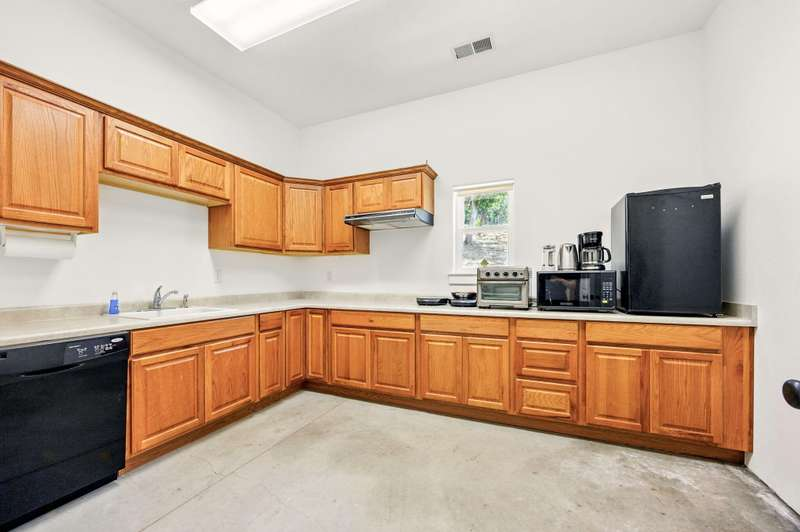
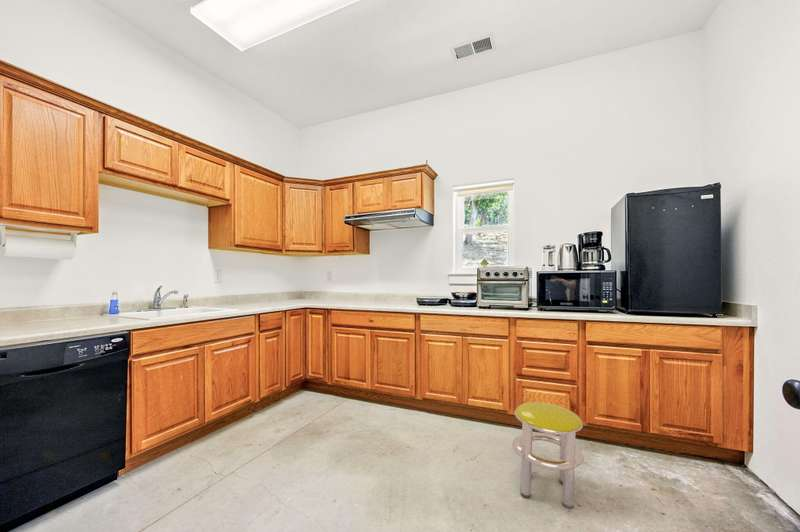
+ stool [511,401,585,510]
